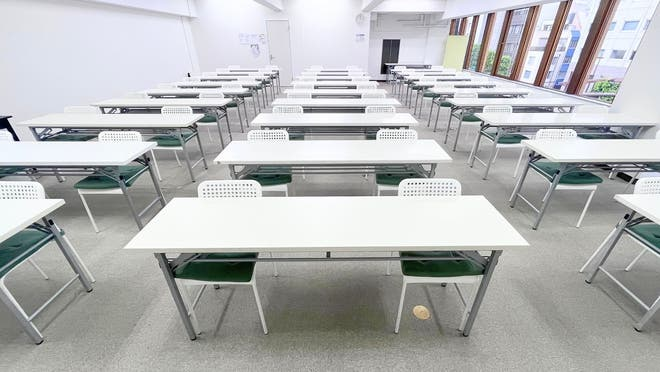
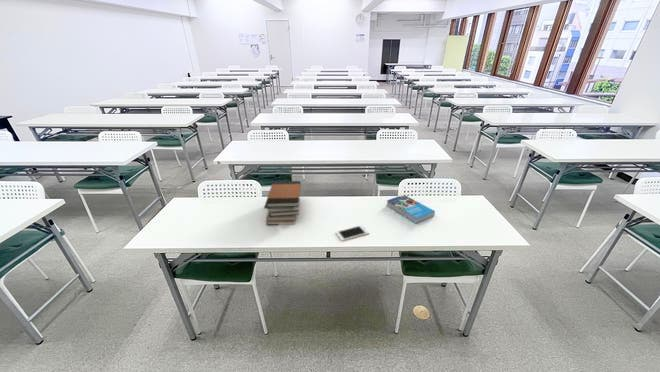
+ cell phone [335,224,370,242]
+ book [385,194,436,225]
+ book stack [263,180,302,226]
